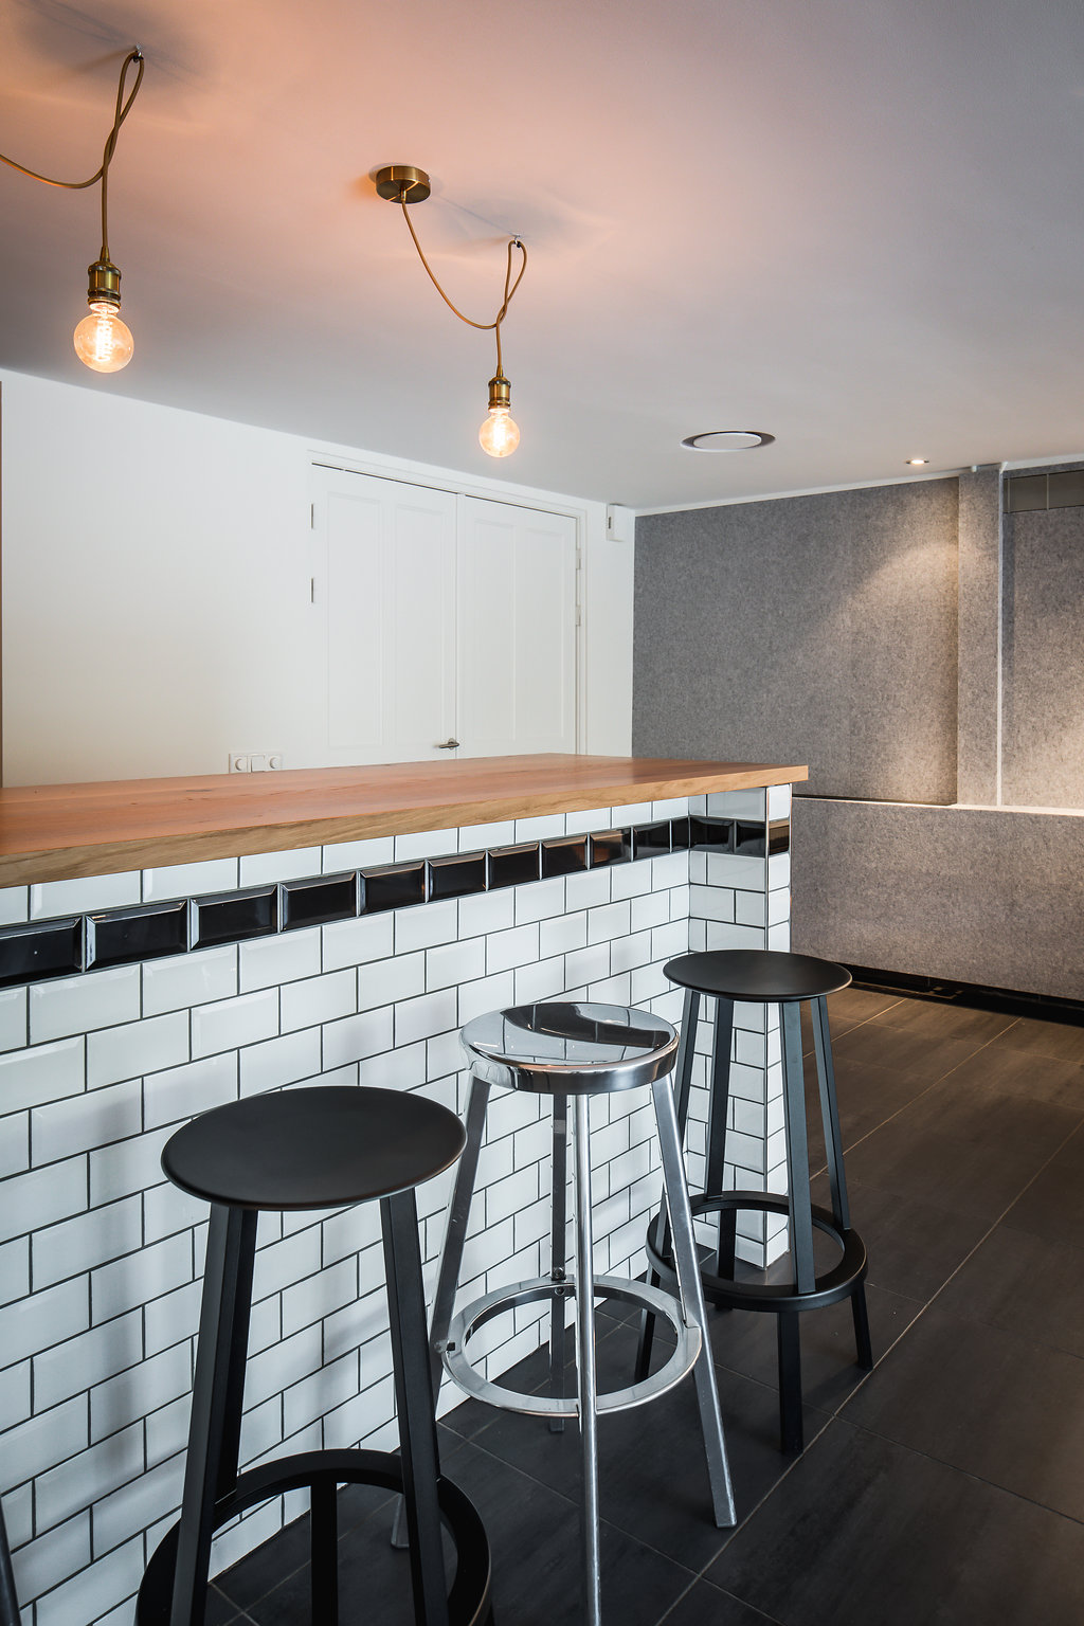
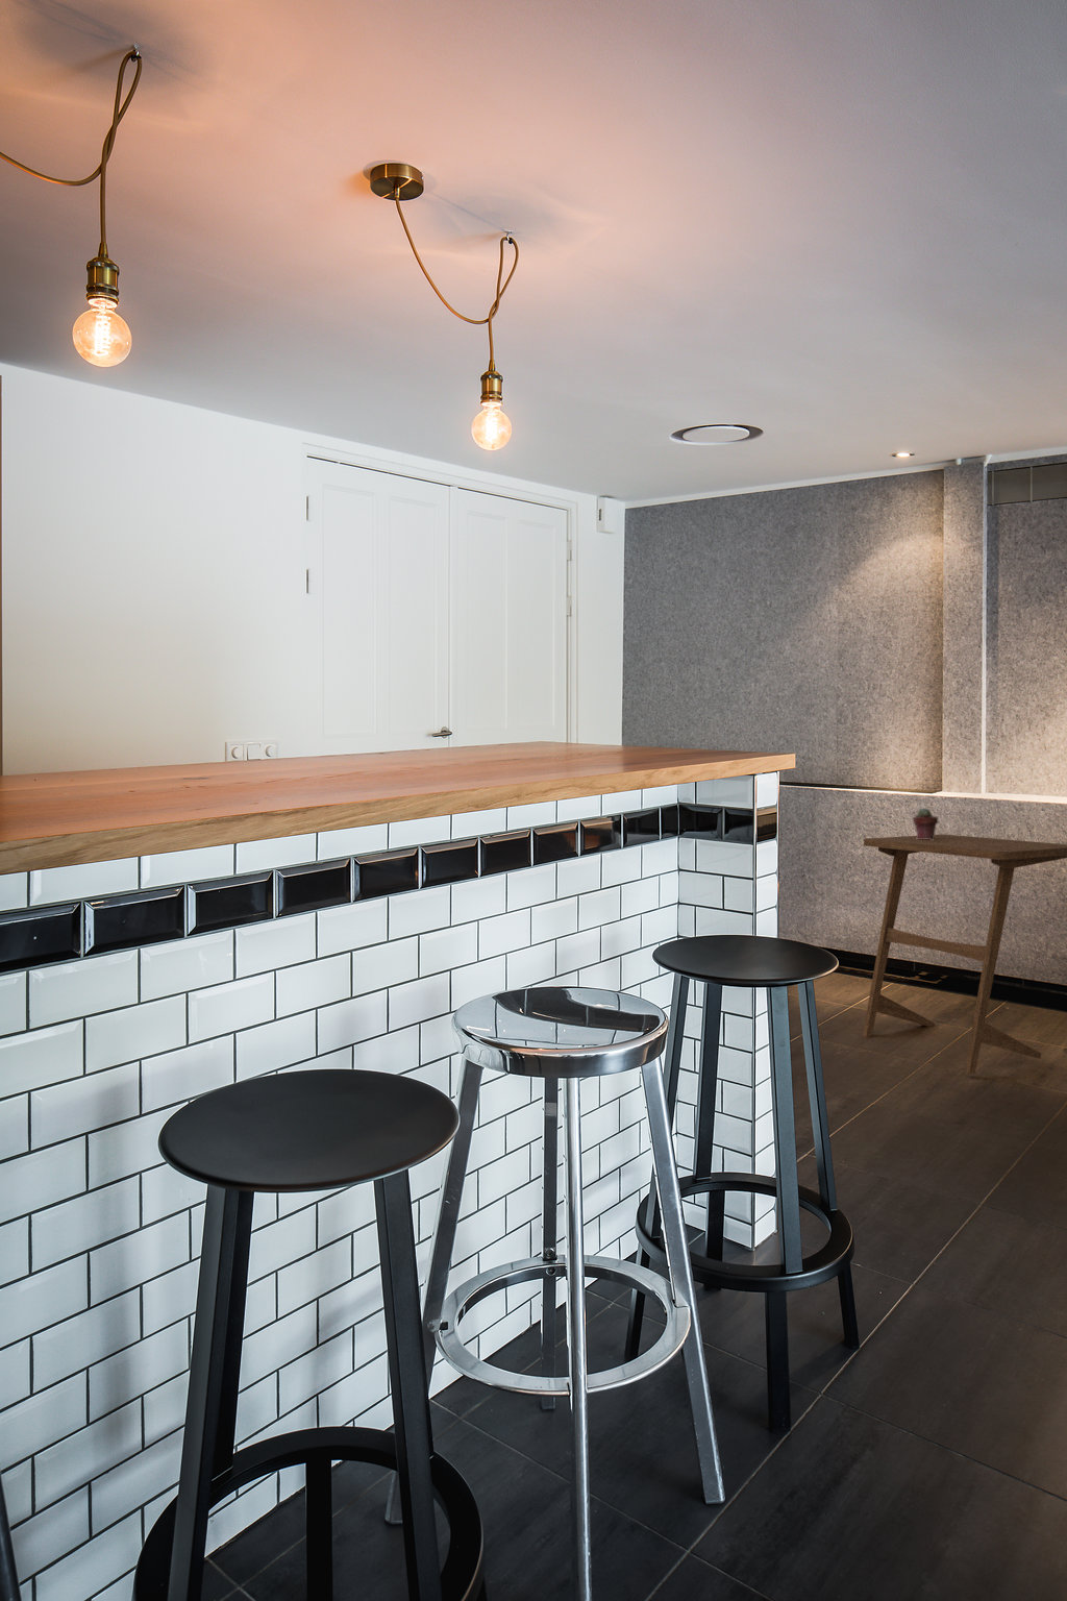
+ potted succulent [912,806,938,840]
+ side table [862,834,1067,1074]
